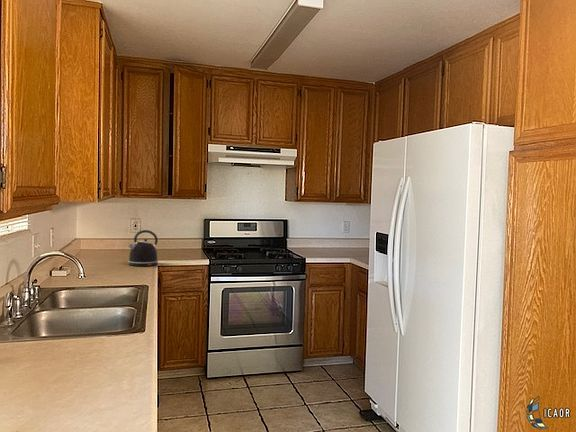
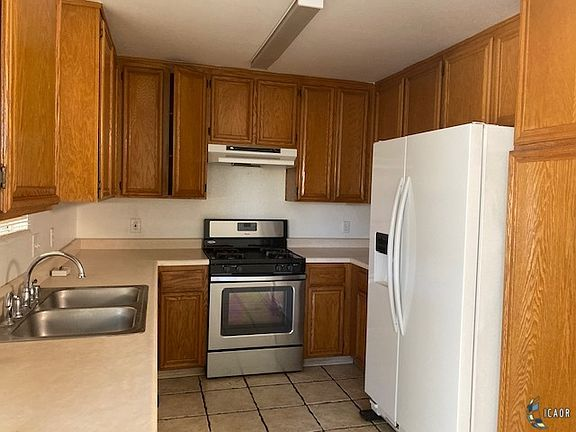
- kettle [127,229,159,267]
